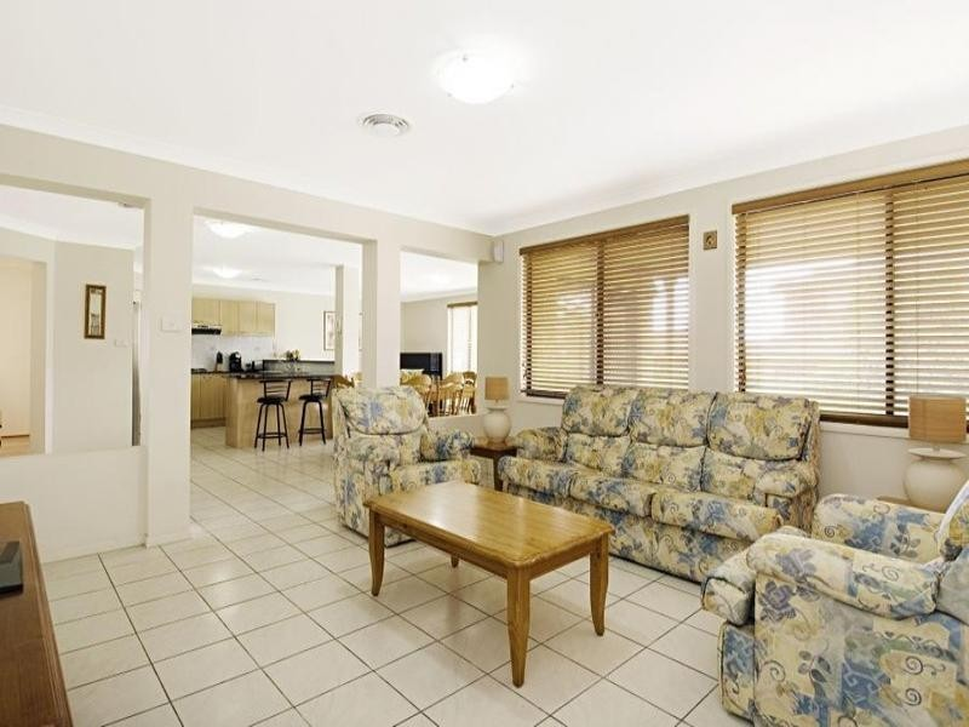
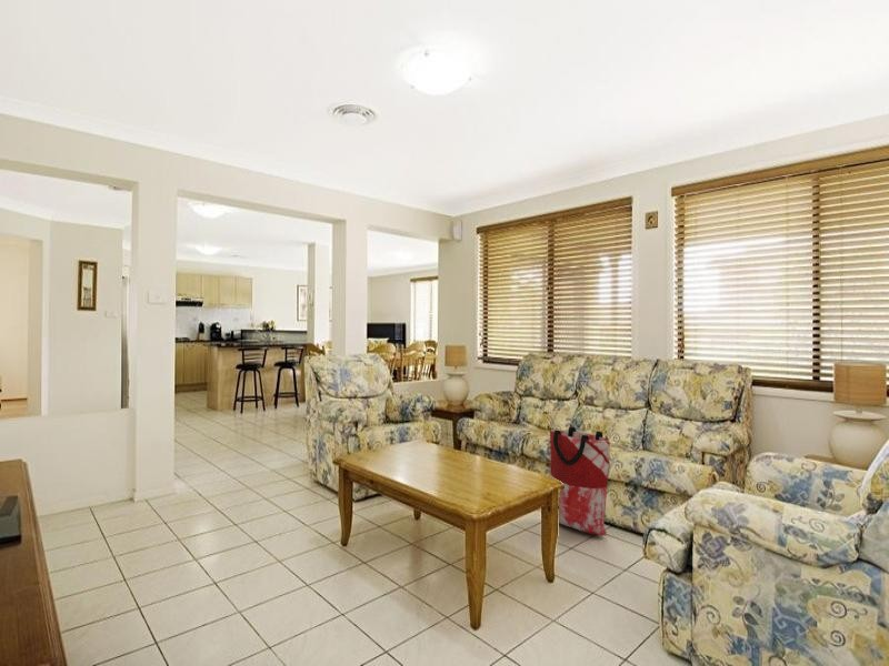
+ bag [549,426,611,537]
